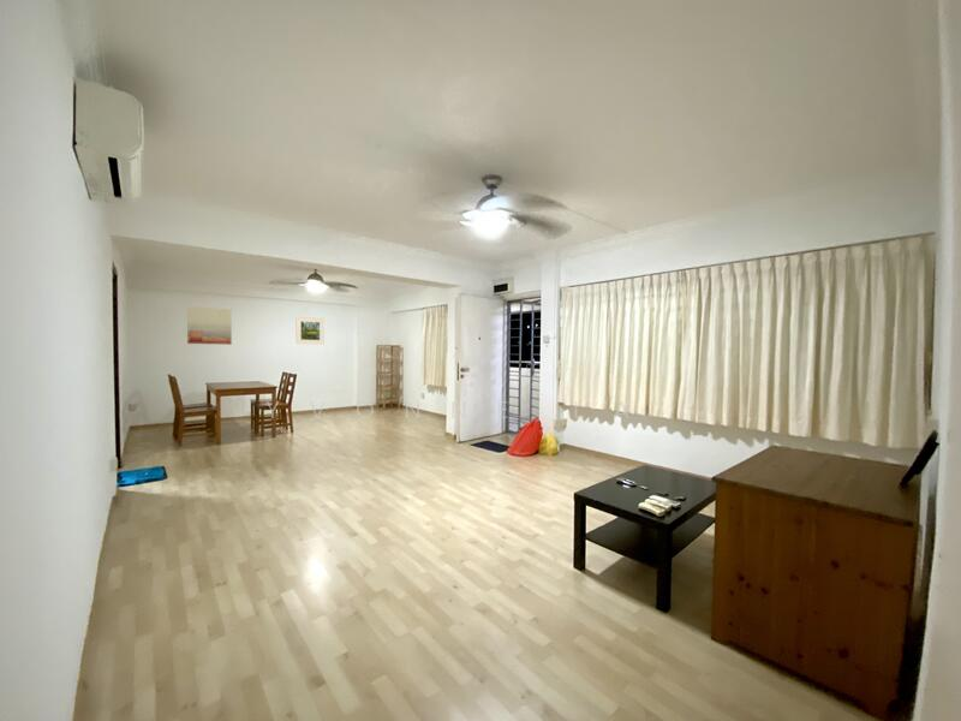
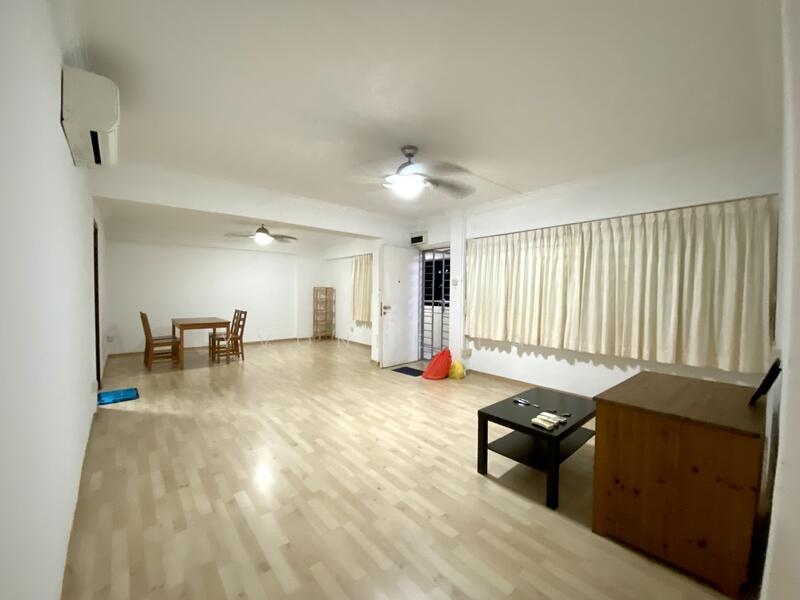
- wall art [186,305,233,346]
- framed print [296,316,326,345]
